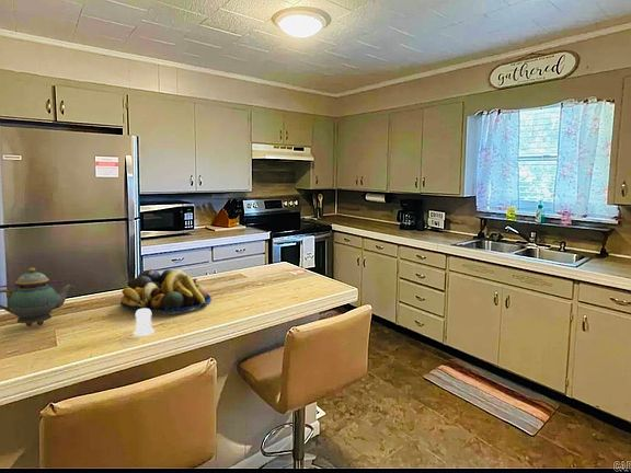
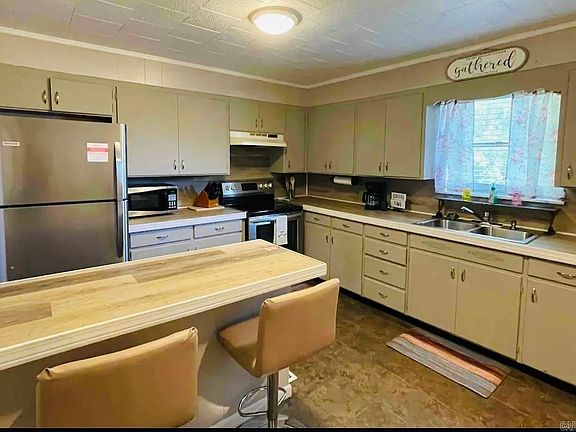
- teapot [0,267,76,327]
- salt shaker [133,309,156,337]
- fruit bowl [119,268,213,315]
